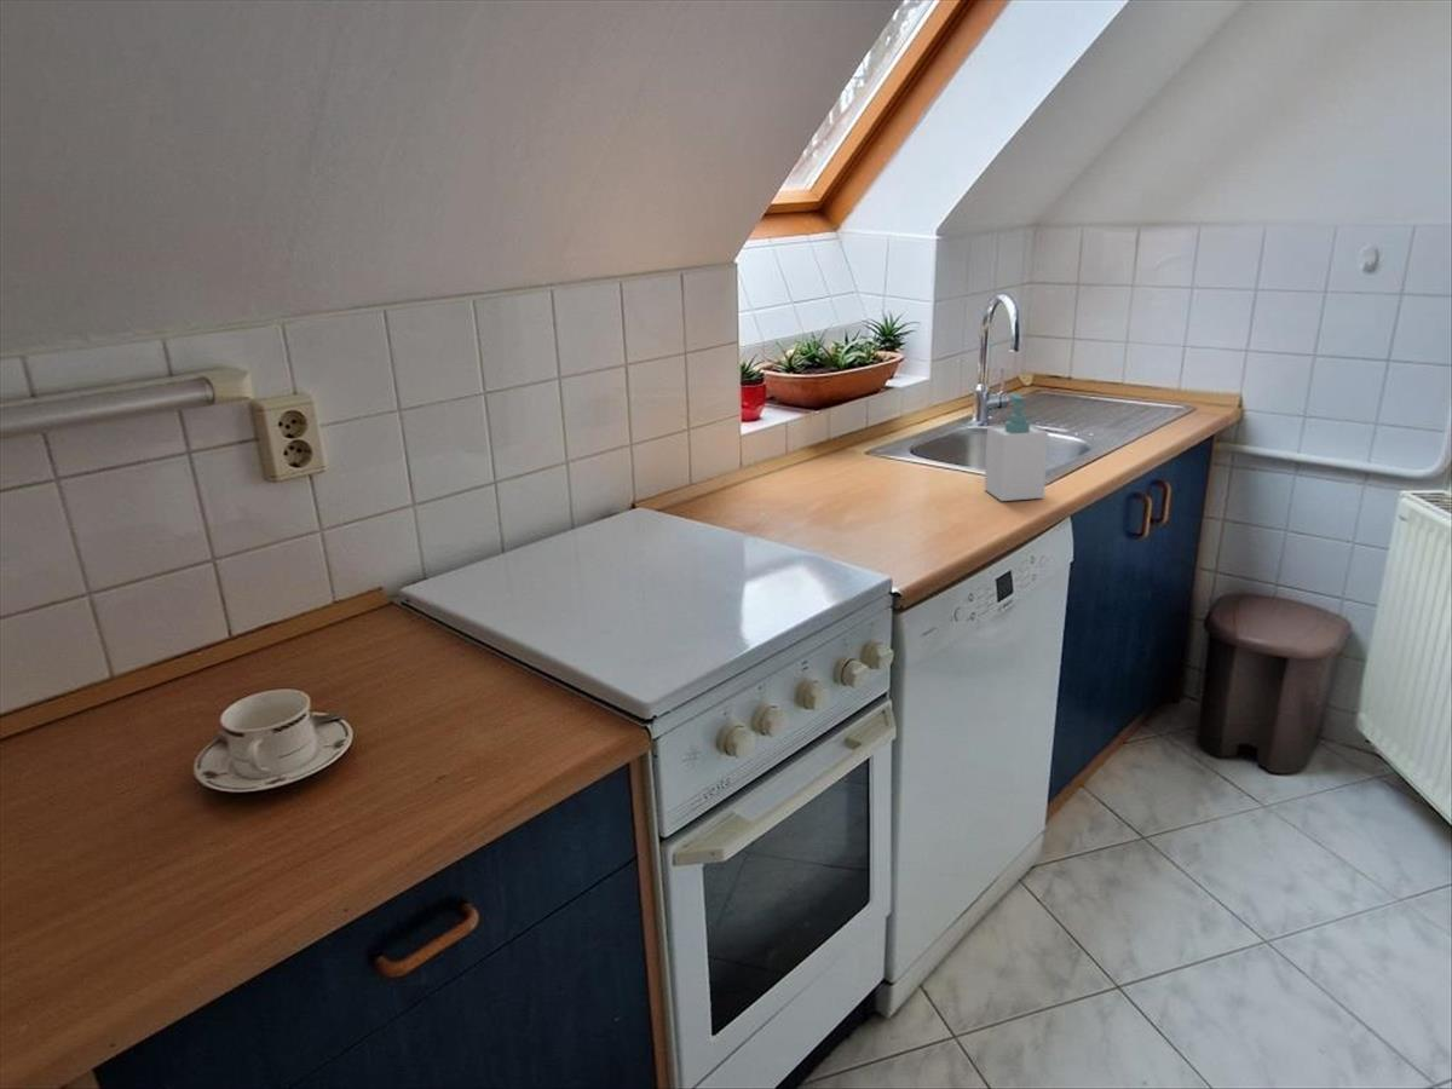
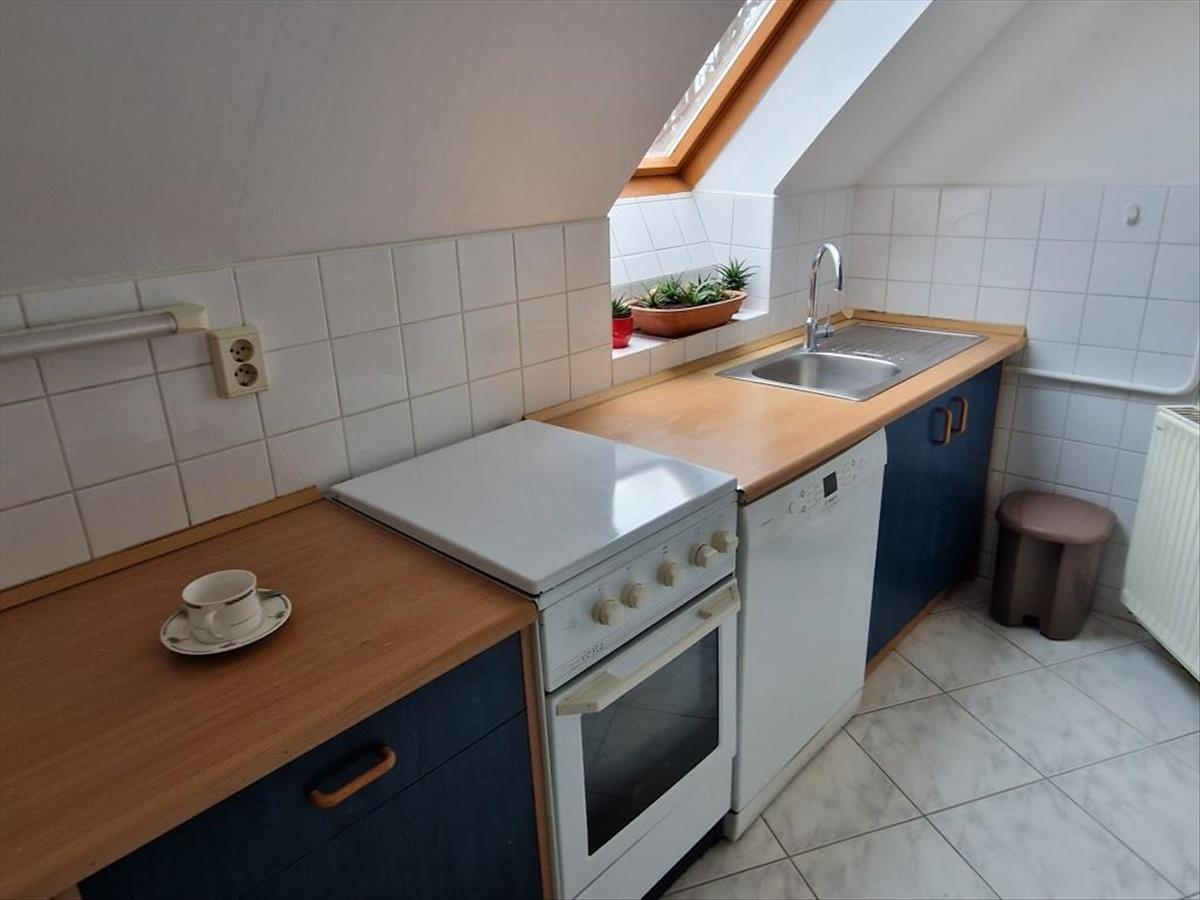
- soap bottle [984,392,1049,502]
